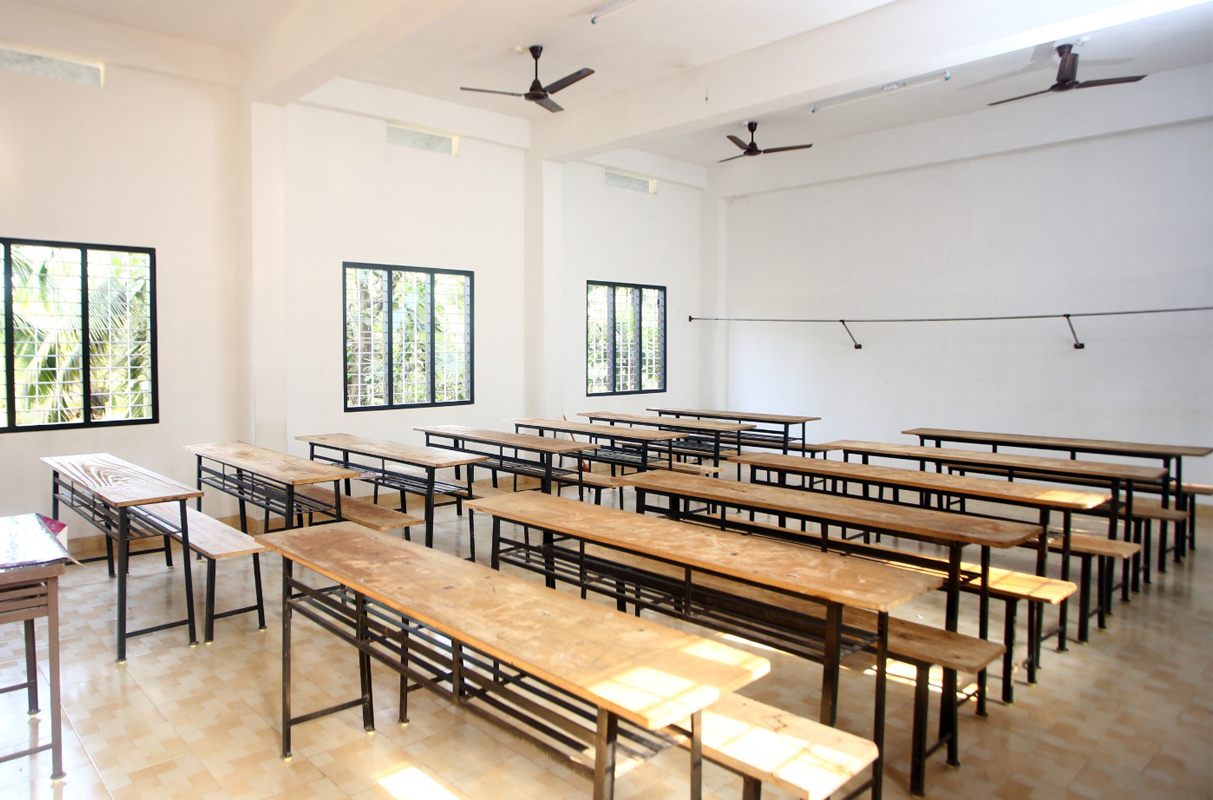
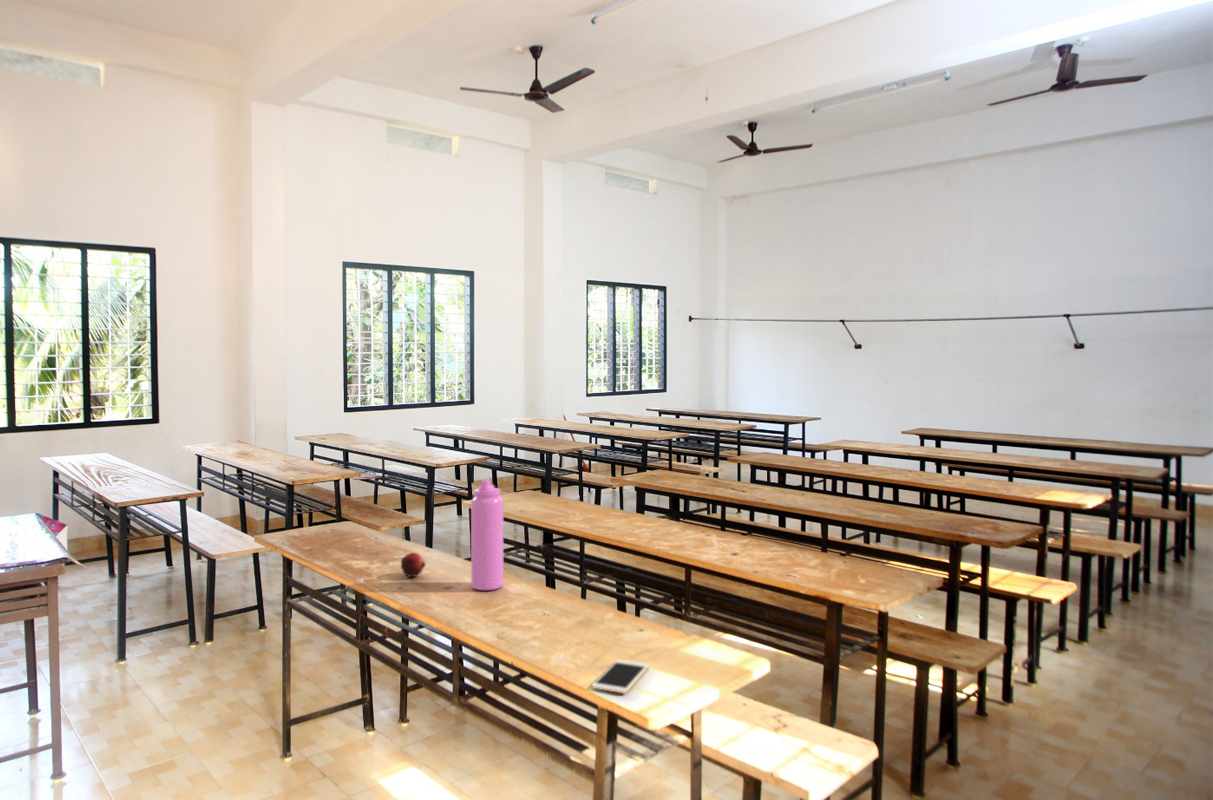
+ water bottle [470,478,504,591]
+ cell phone [591,658,651,695]
+ pomegranate [400,552,427,578]
